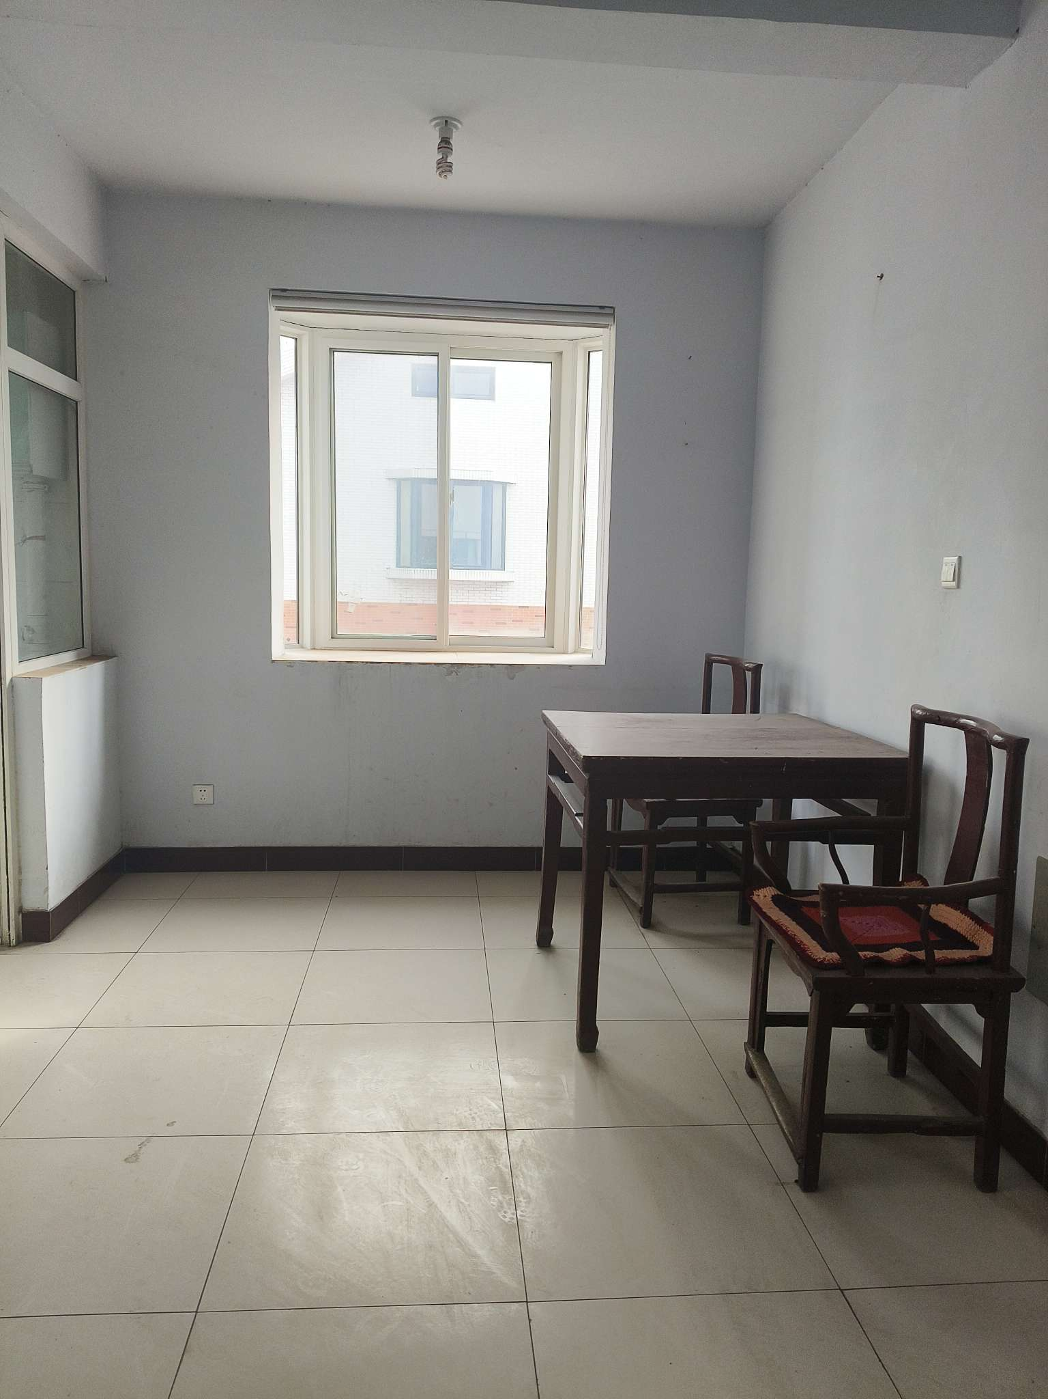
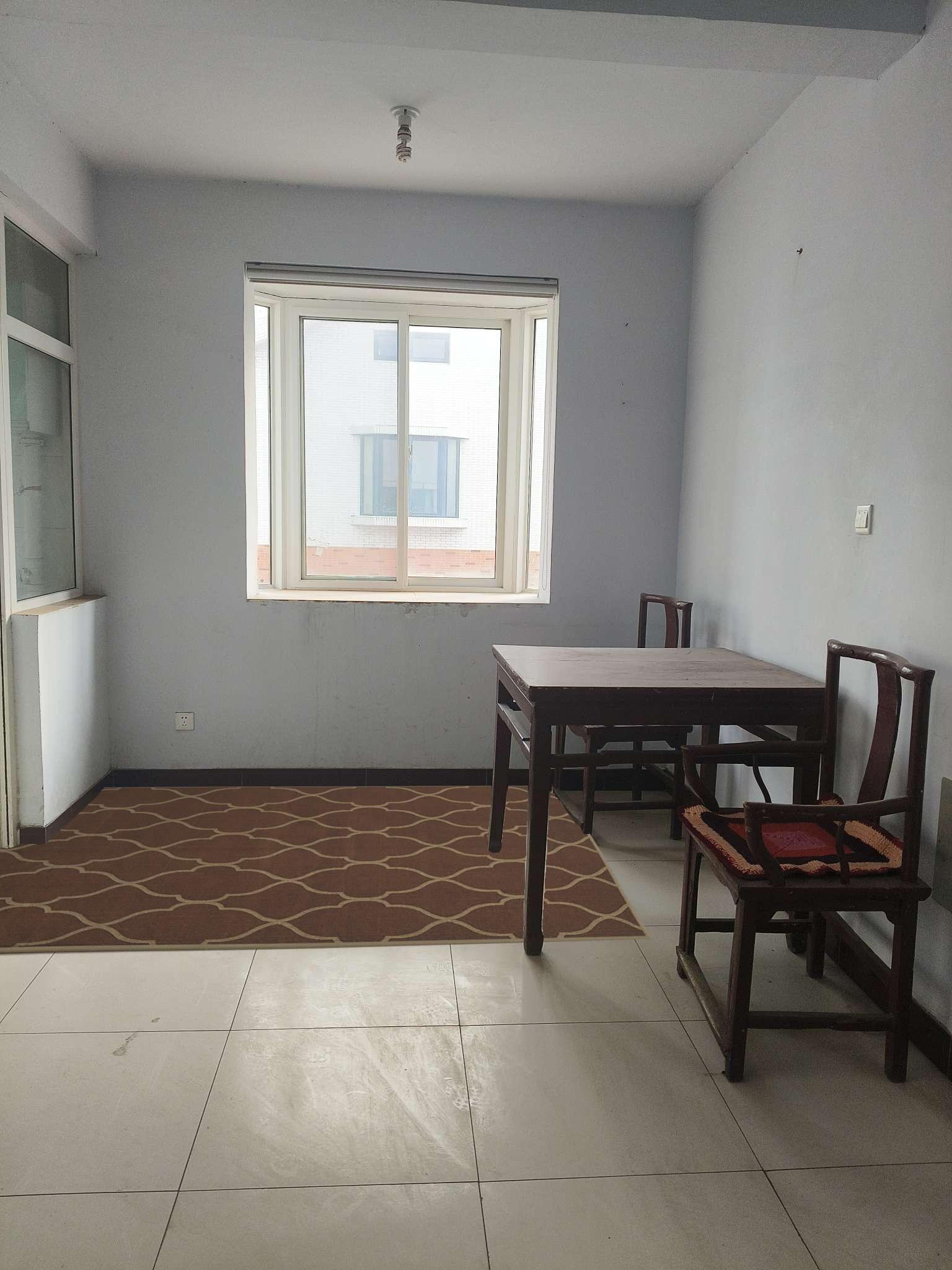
+ rug [0,785,652,954]
